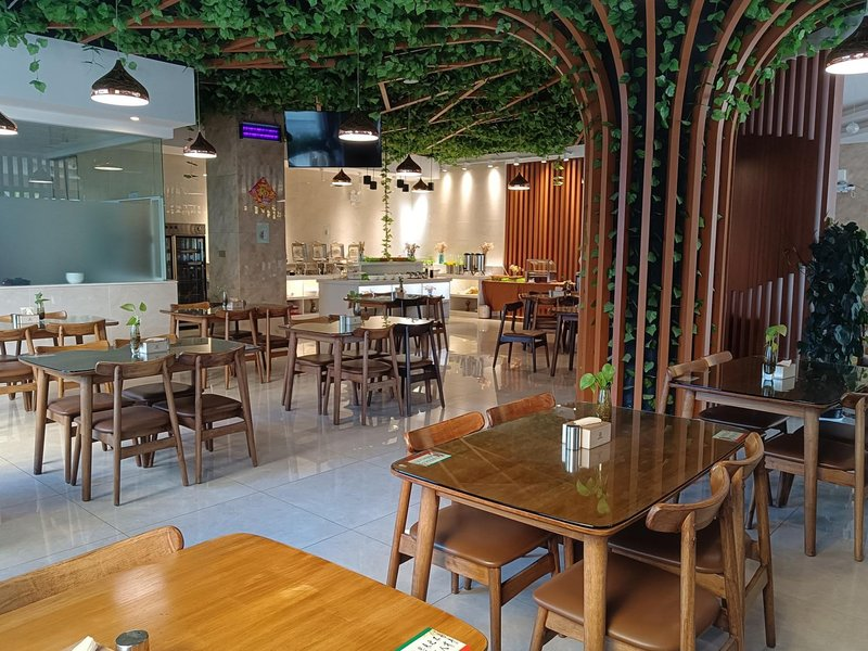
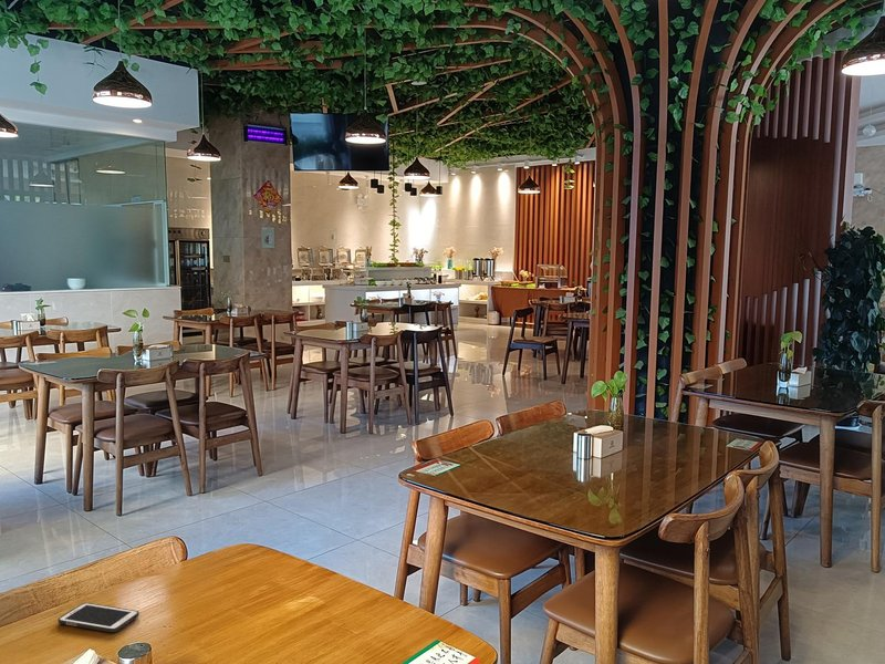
+ cell phone [56,602,140,633]
